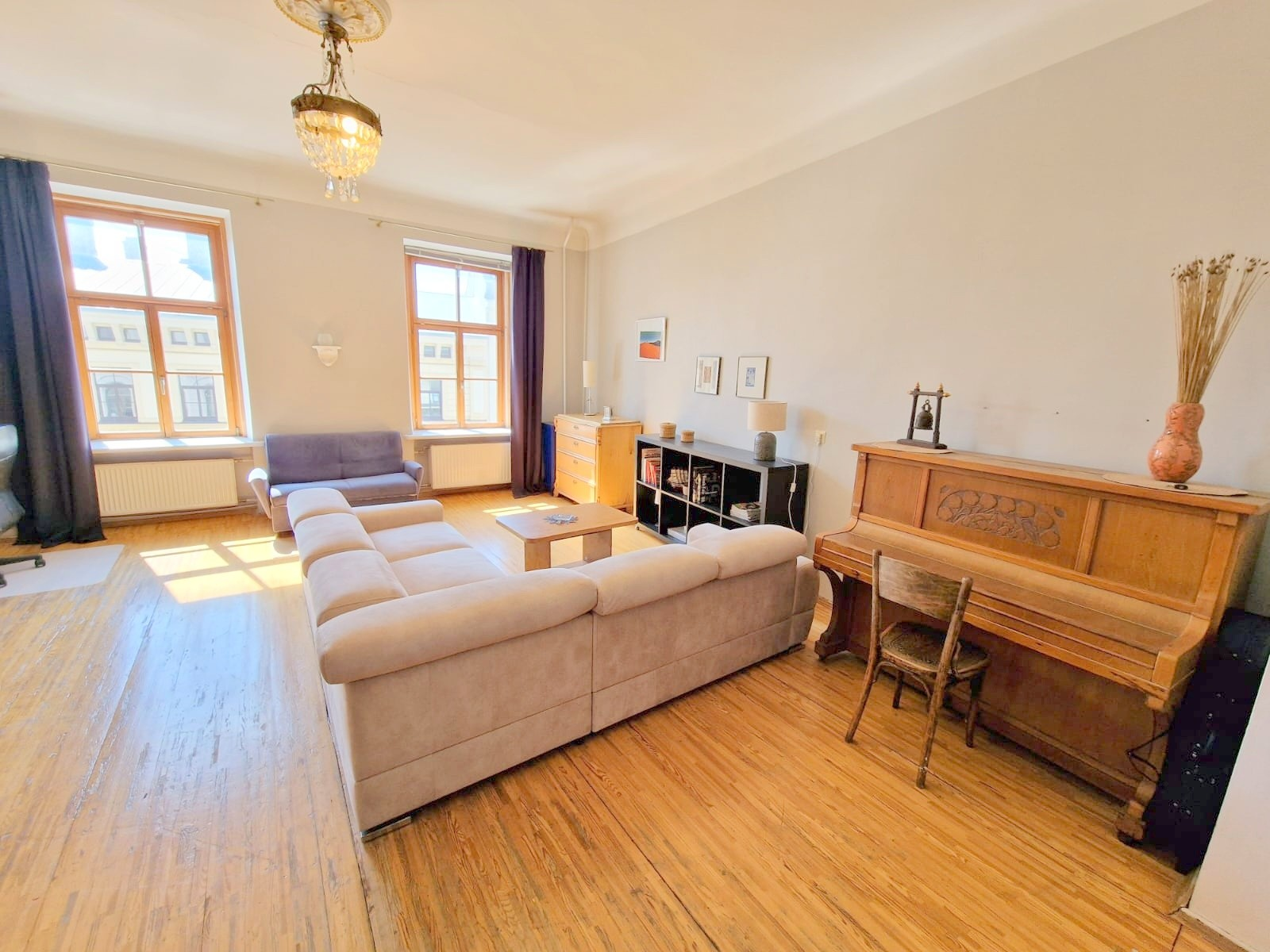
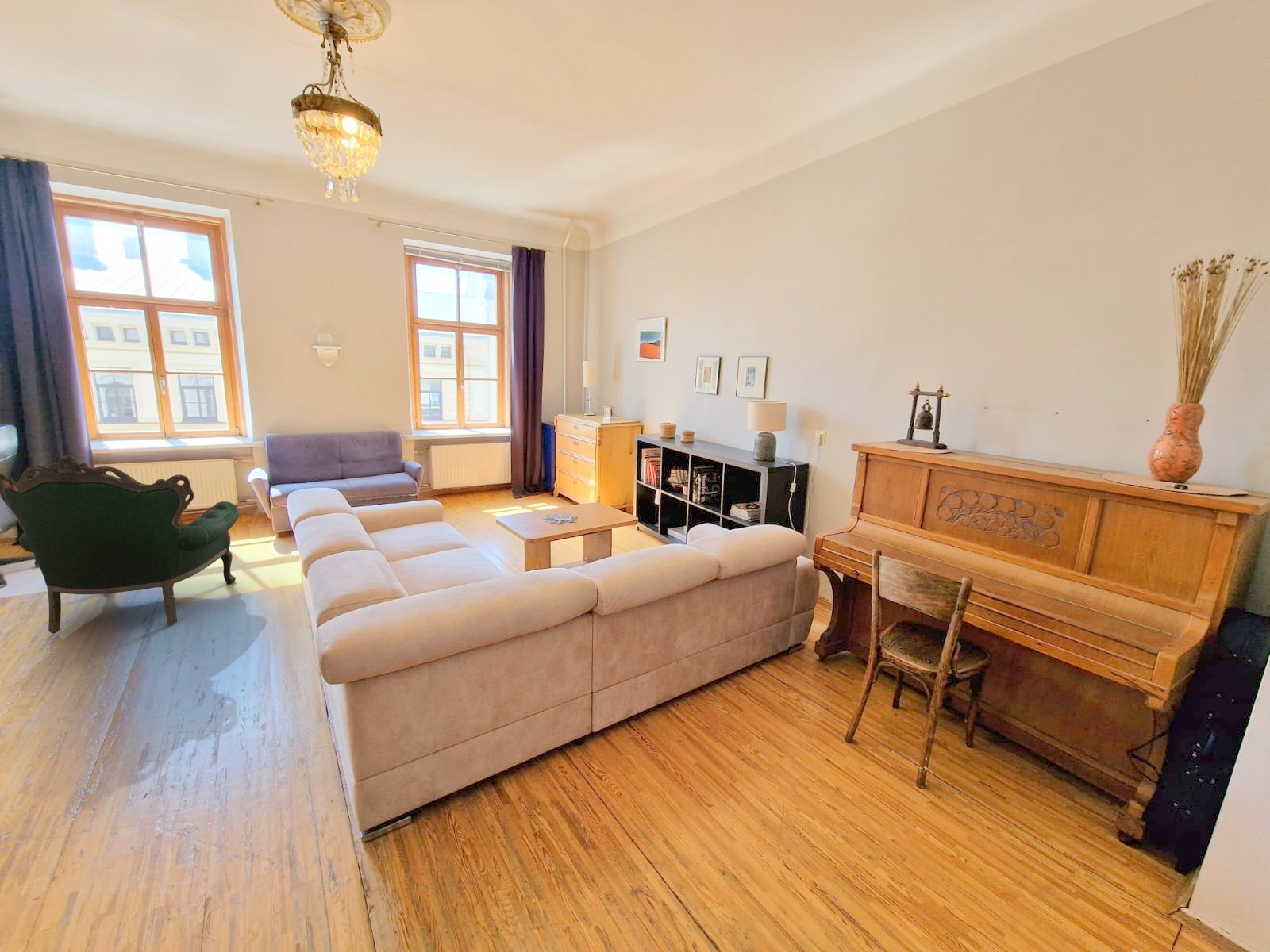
+ armchair [0,455,240,635]
